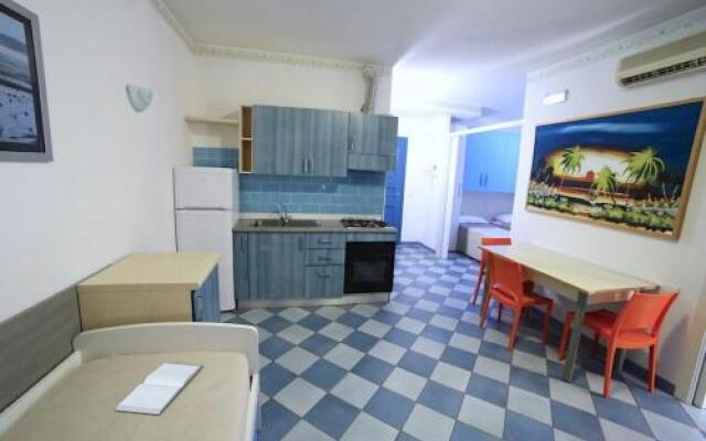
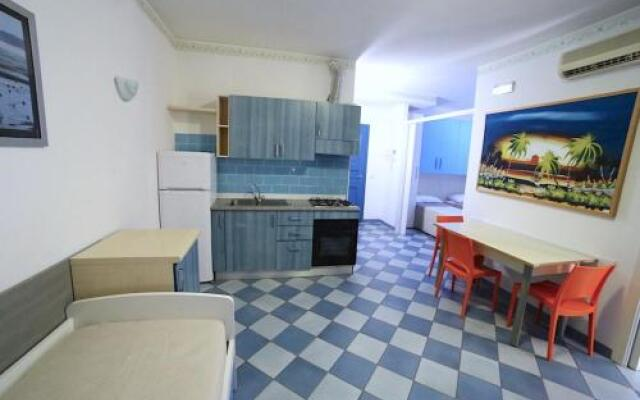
- book [115,362,204,416]
